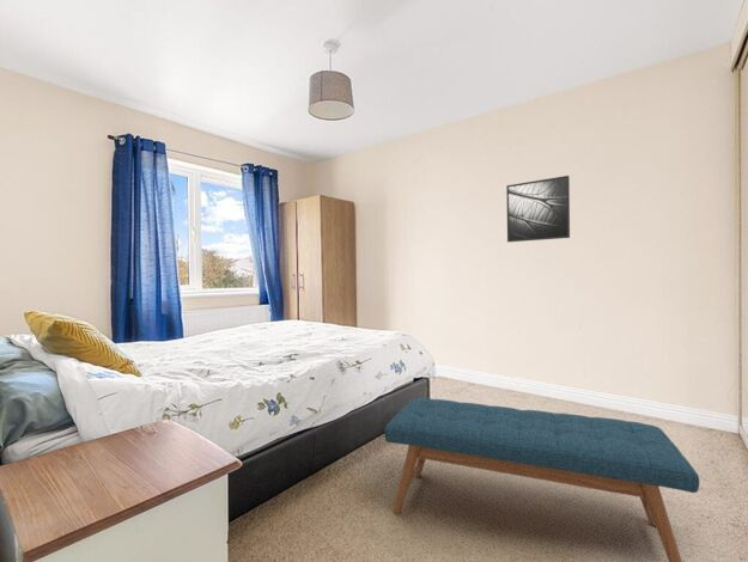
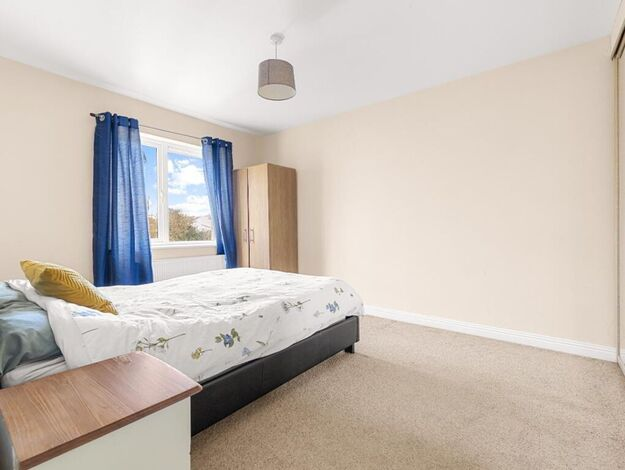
- bench [383,397,700,562]
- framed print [505,175,571,243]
